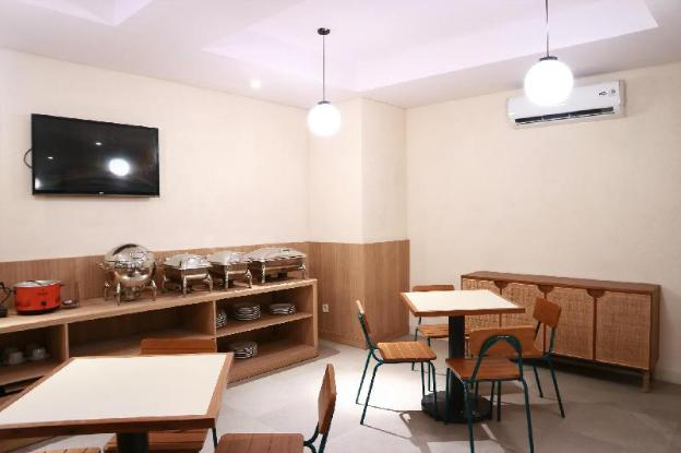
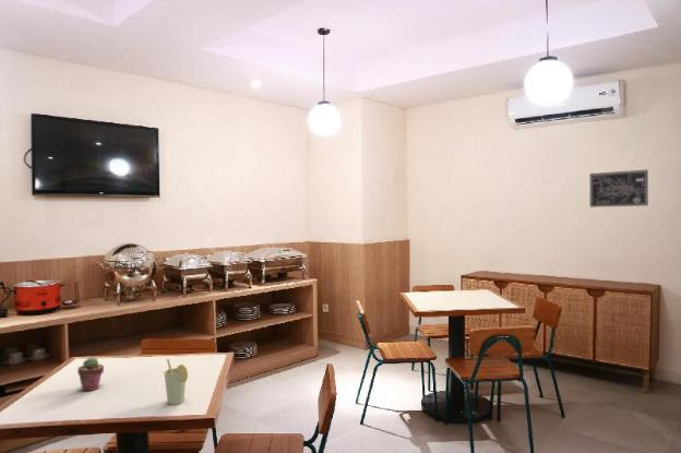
+ potted succulent [76,356,105,392]
+ cup [163,358,189,406]
+ wall art [589,169,649,208]
